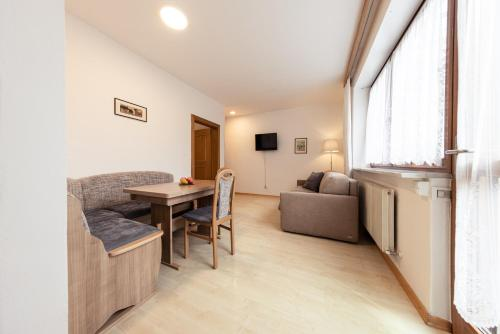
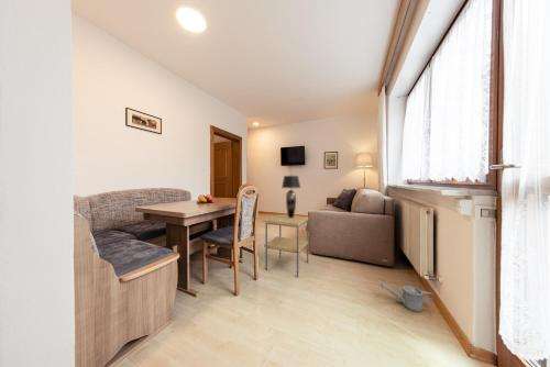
+ side table [262,213,309,278]
+ watering can [380,281,435,313]
+ table lamp [280,175,301,219]
